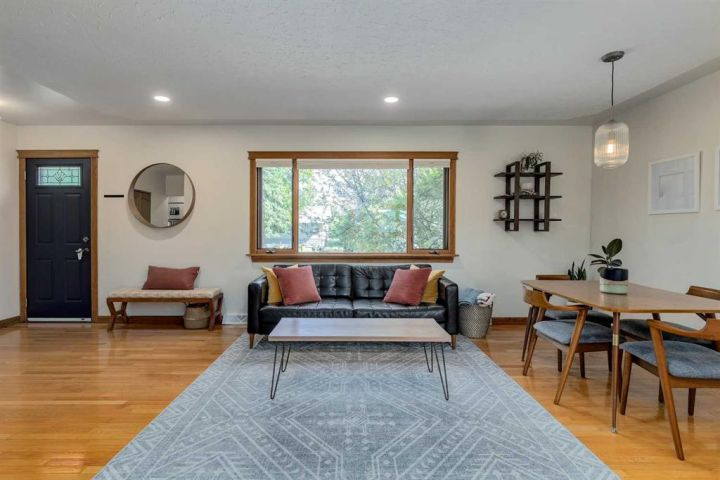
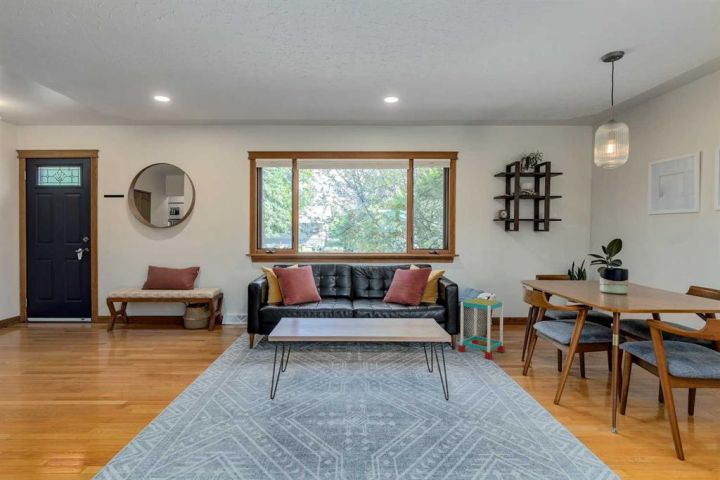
+ side table [457,297,506,360]
